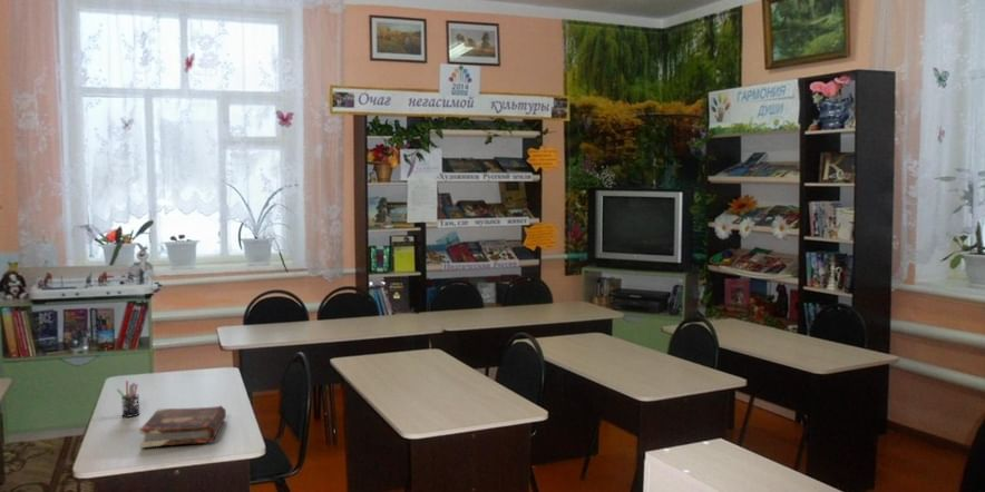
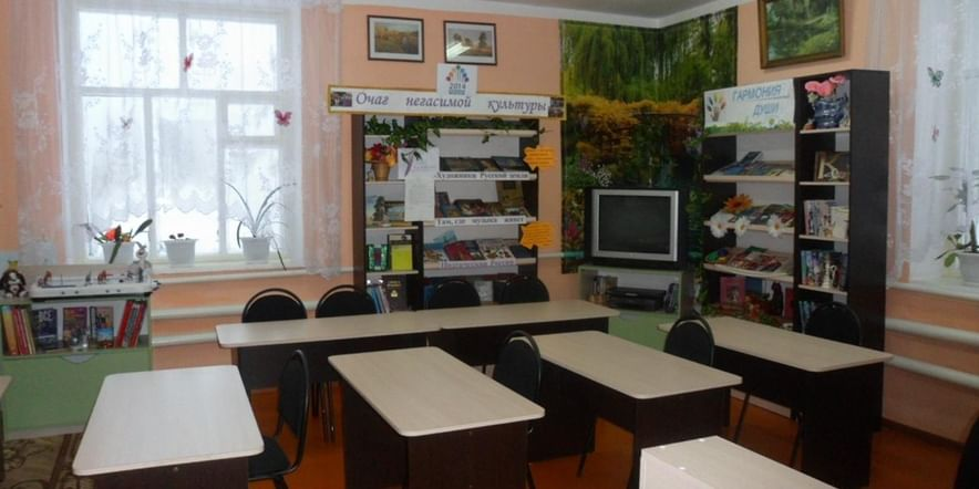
- book [138,404,227,449]
- pen holder [116,380,140,419]
